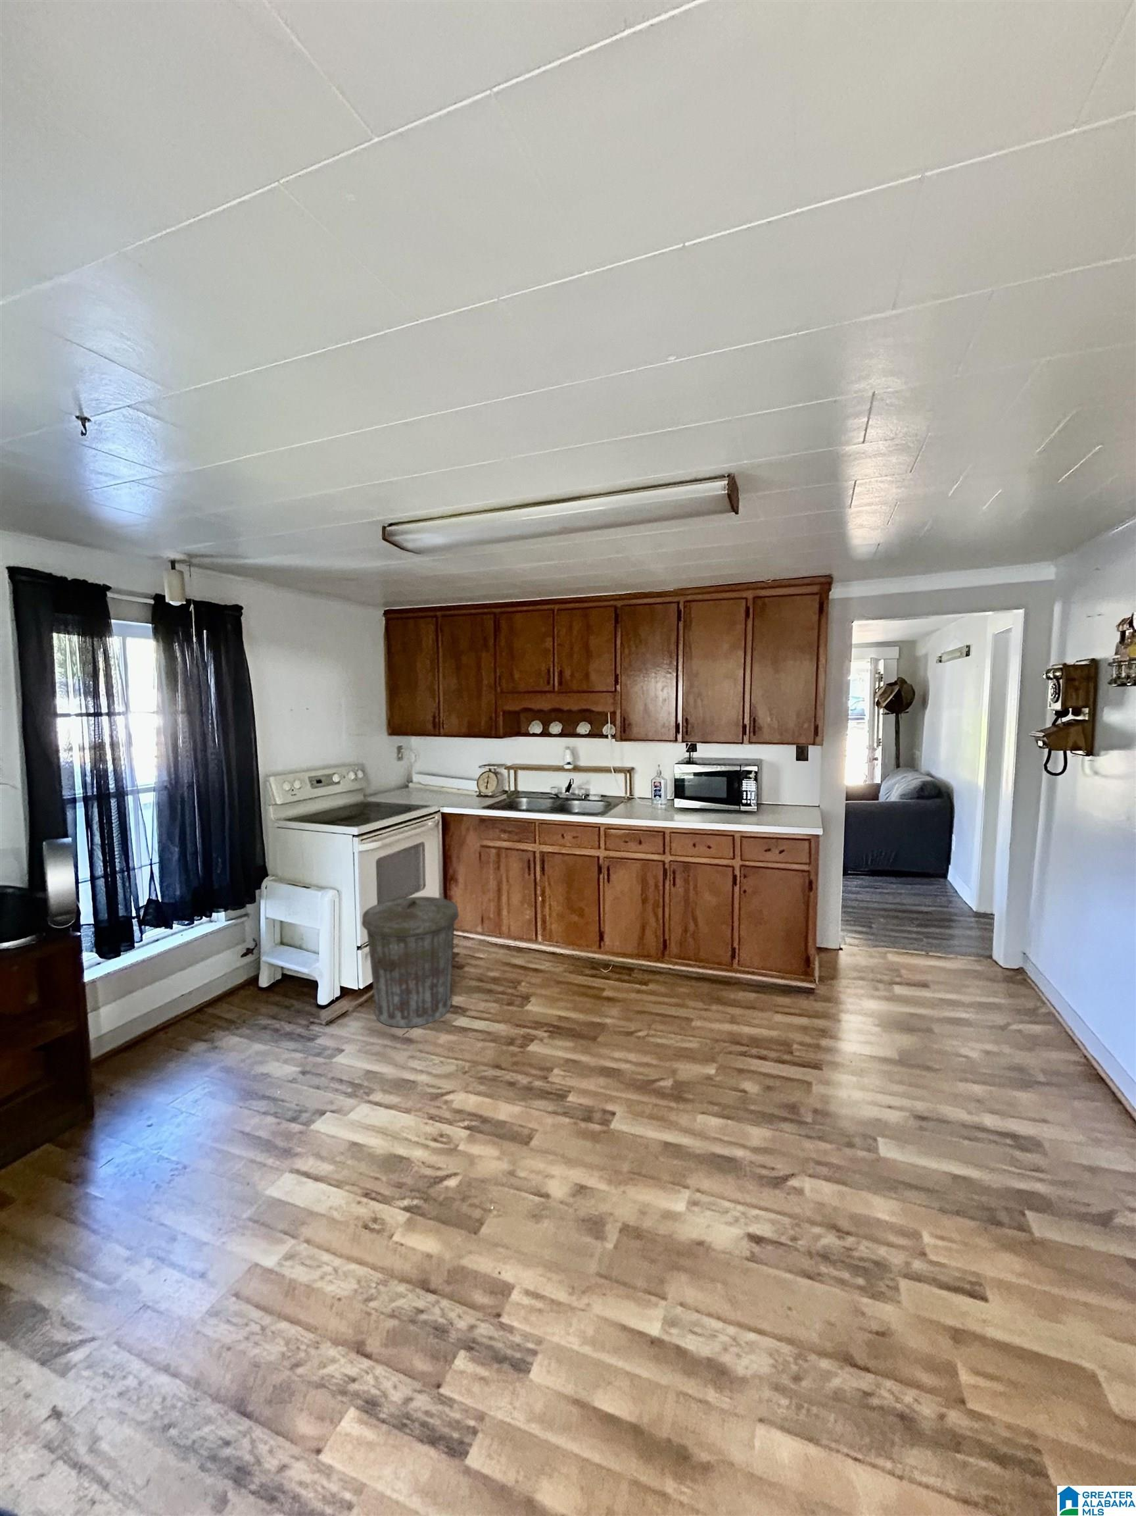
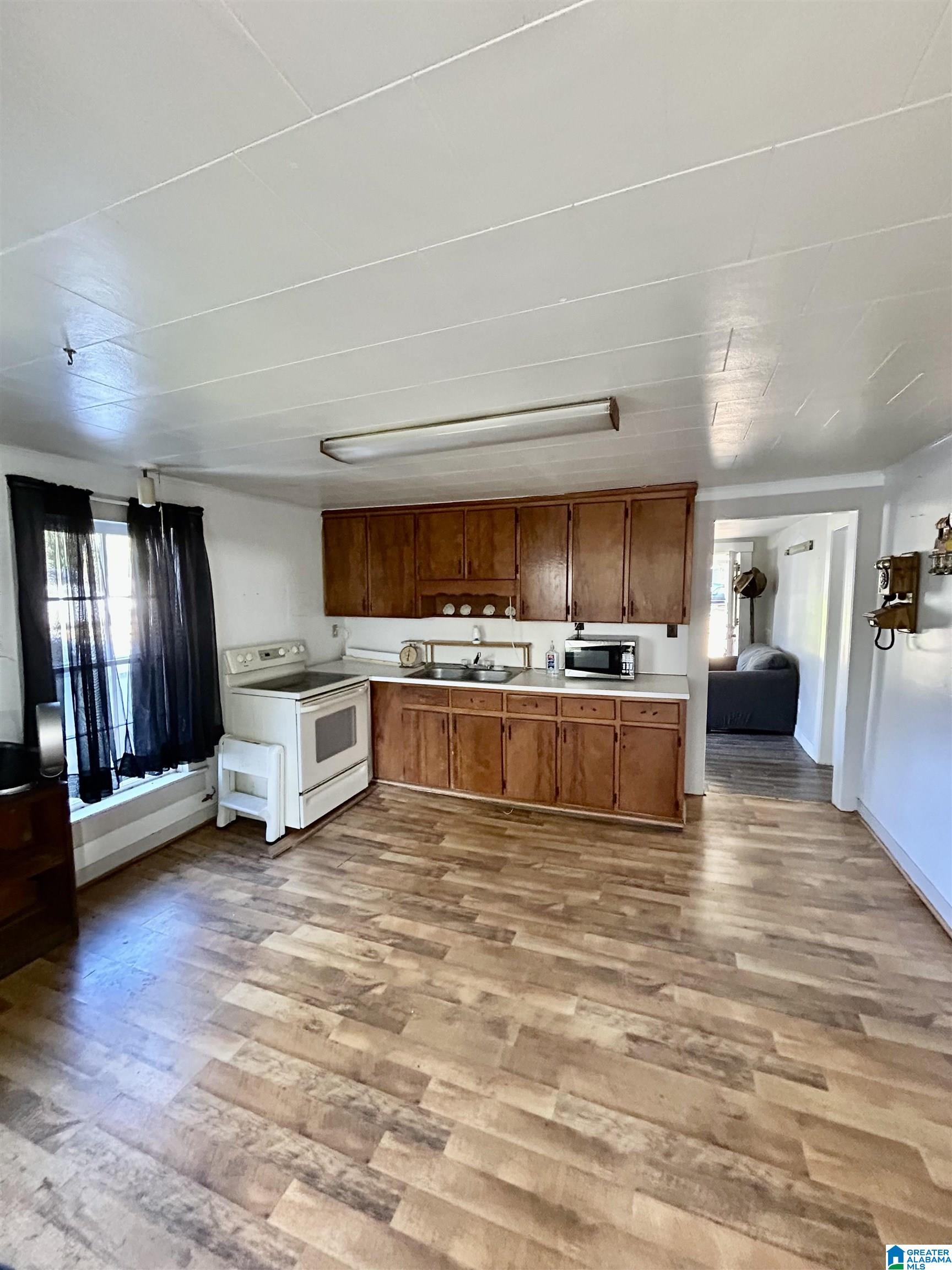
- trash can [360,896,459,1029]
